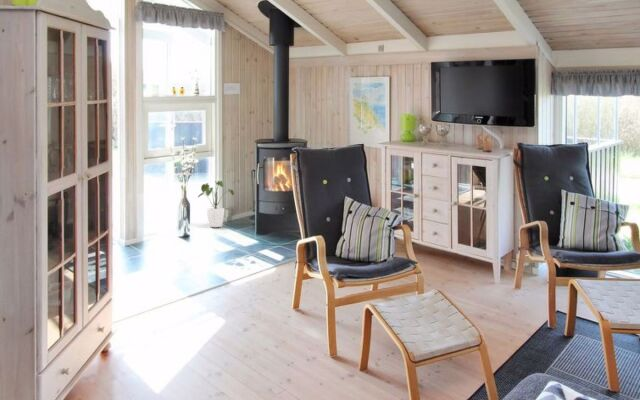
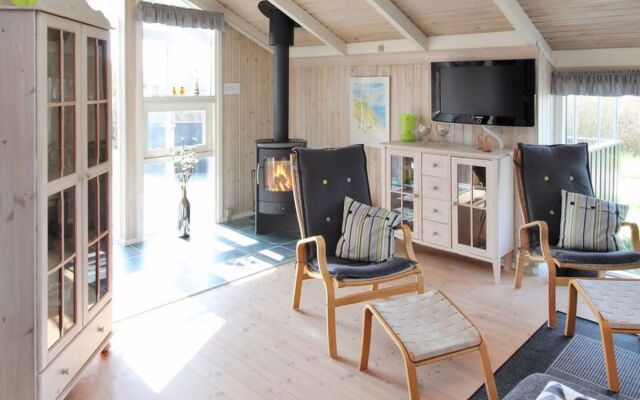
- house plant [197,180,235,228]
